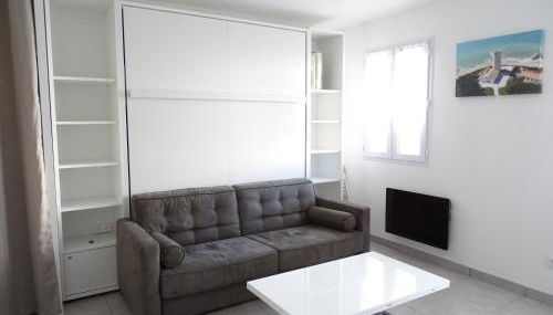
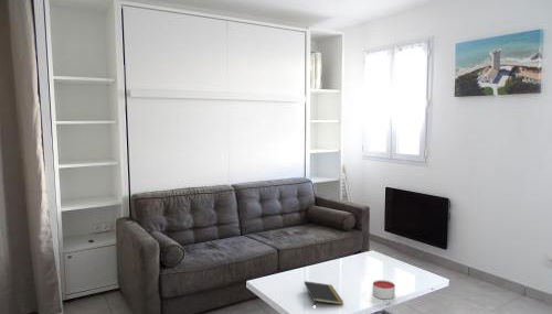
+ candle [372,279,396,300]
+ notepad [304,280,344,305]
